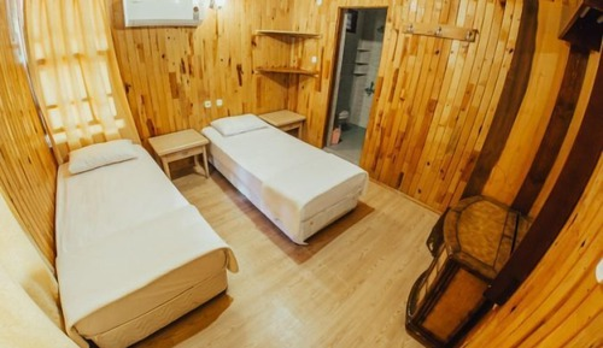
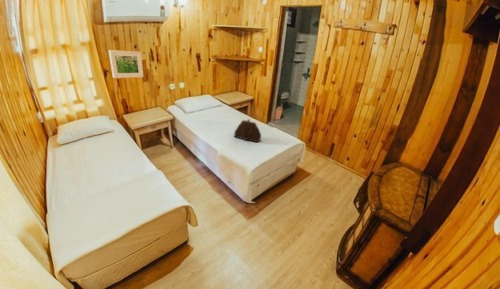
+ handbag [233,118,262,143]
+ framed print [108,49,144,79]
